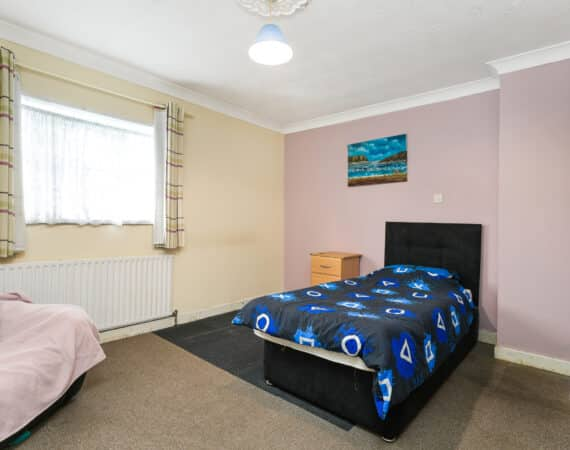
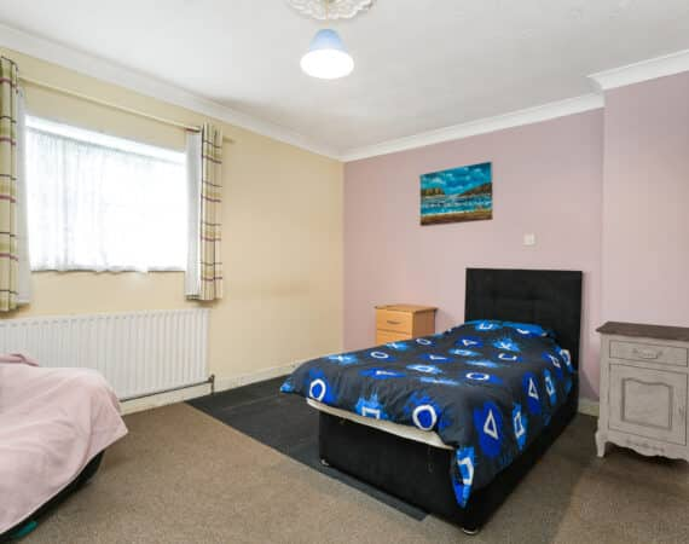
+ nightstand [595,320,689,463]
